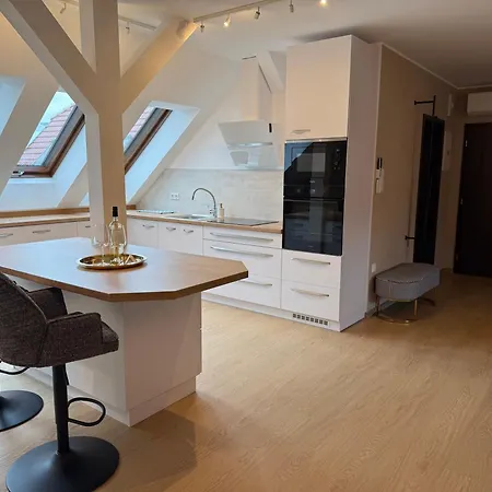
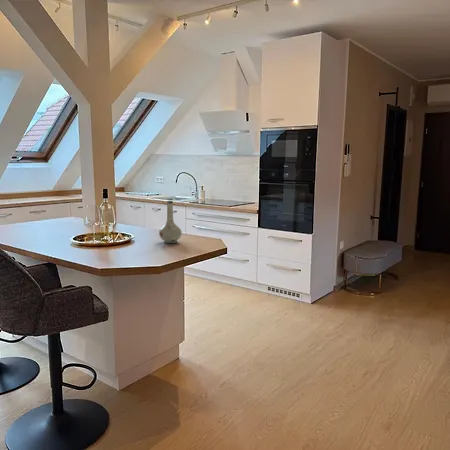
+ vase [158,200,183,244]
